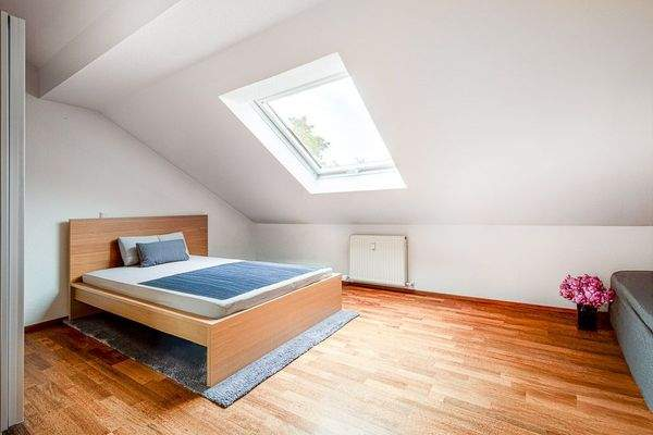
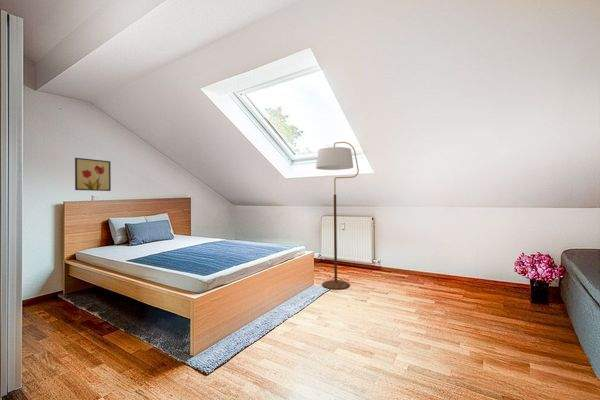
+ wall art [74,157,112,192]
+ floor lamp [315,141,360,290]
